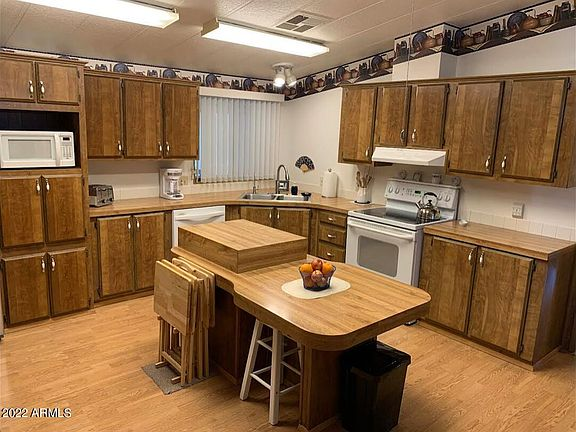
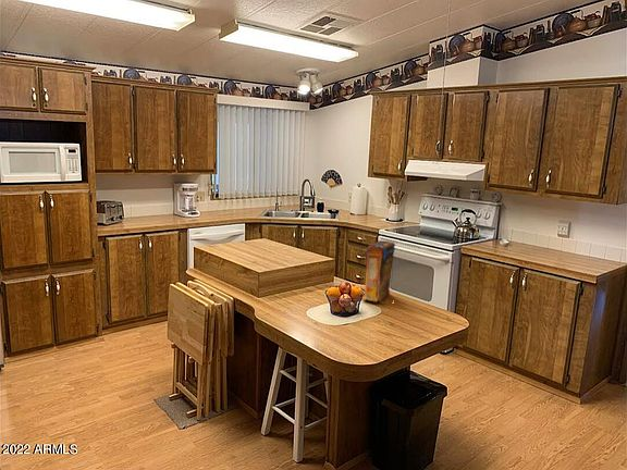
+ cereal box [361,239,396,305]
